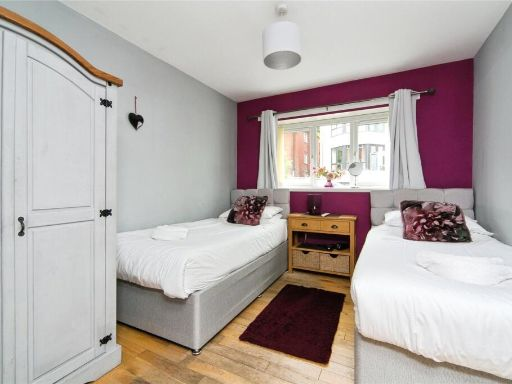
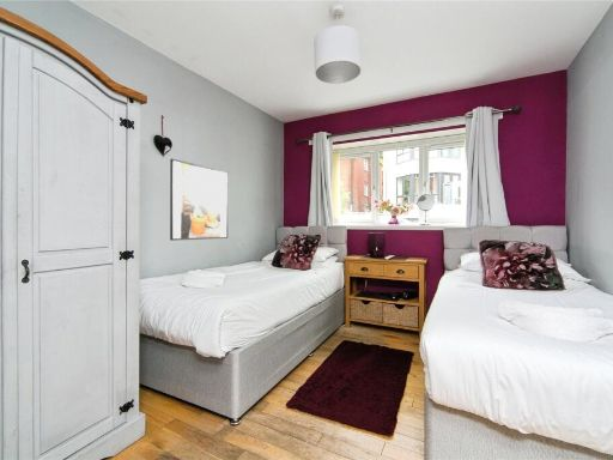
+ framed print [169,158,230,242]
